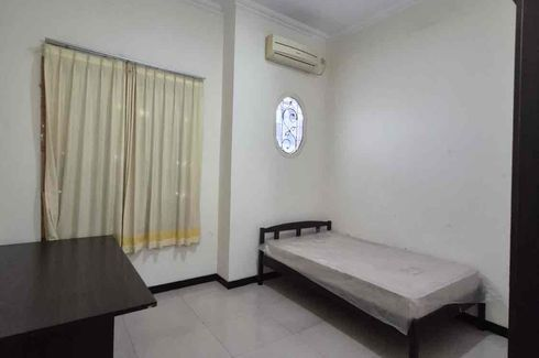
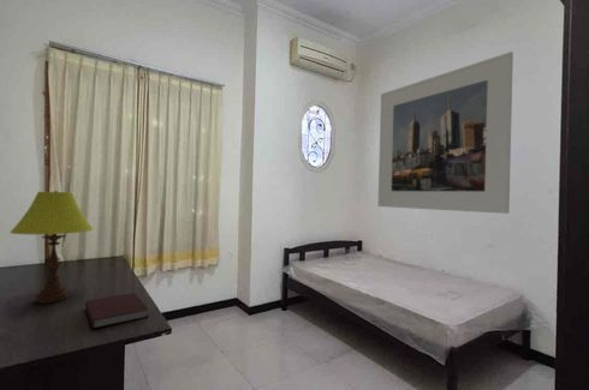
+ table lamp [8,190,94,305]
+ notebook [84,292,149,330]
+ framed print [376,50,514,215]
